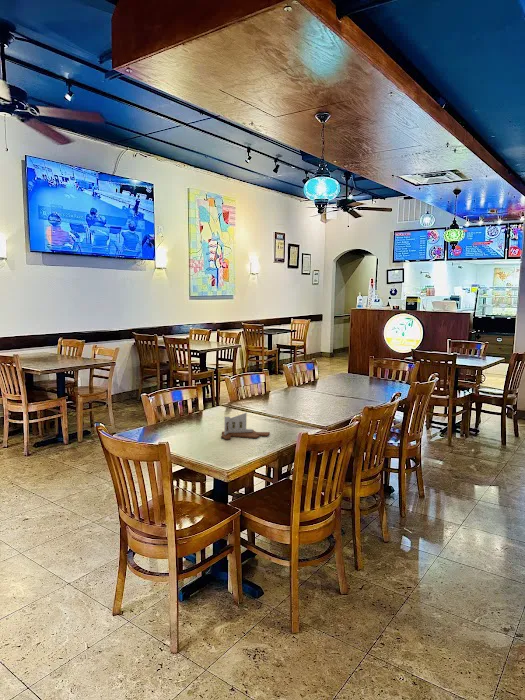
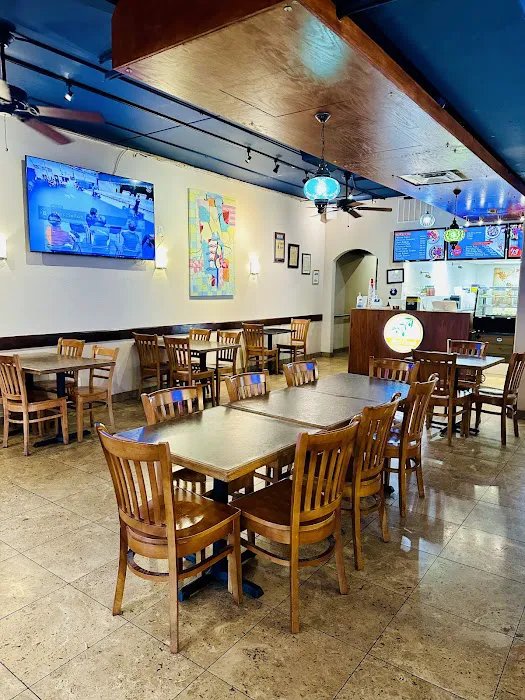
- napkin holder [220,412,271,441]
